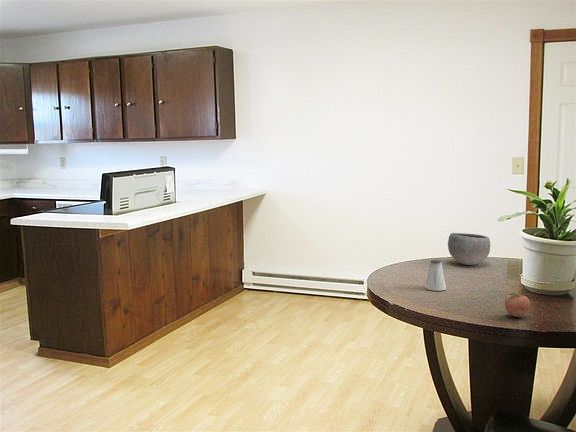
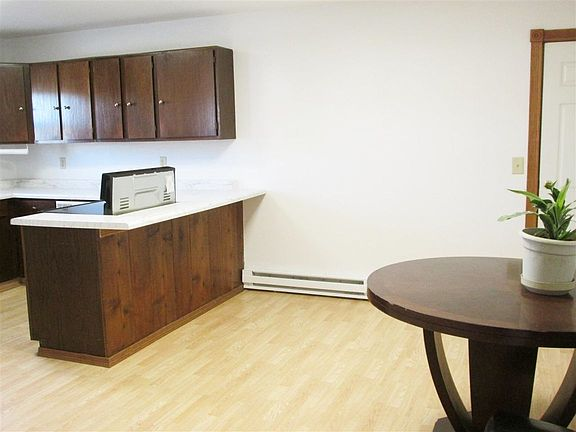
- bowl [447,232,491,266]
- fruit [504,290,531,318]
- saltshaker [424,259,447,292]
